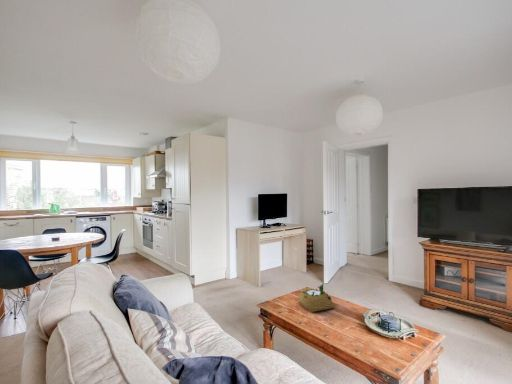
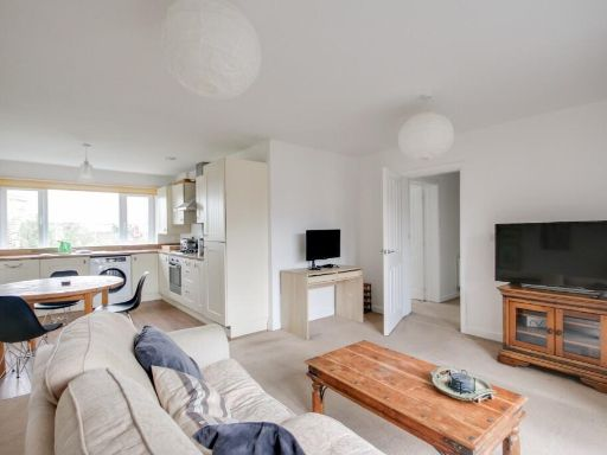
- succulent planter [297,283,336,313]
